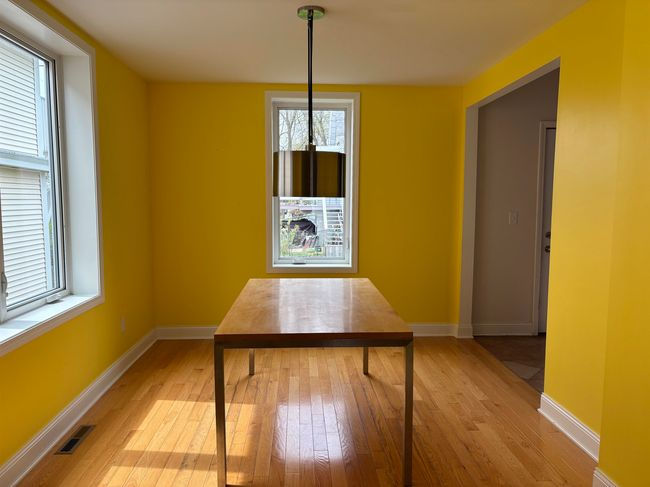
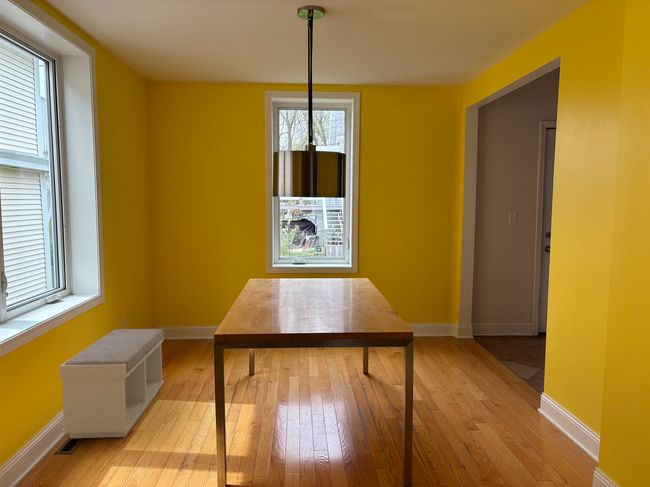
+ bench [58,328,165,439]
